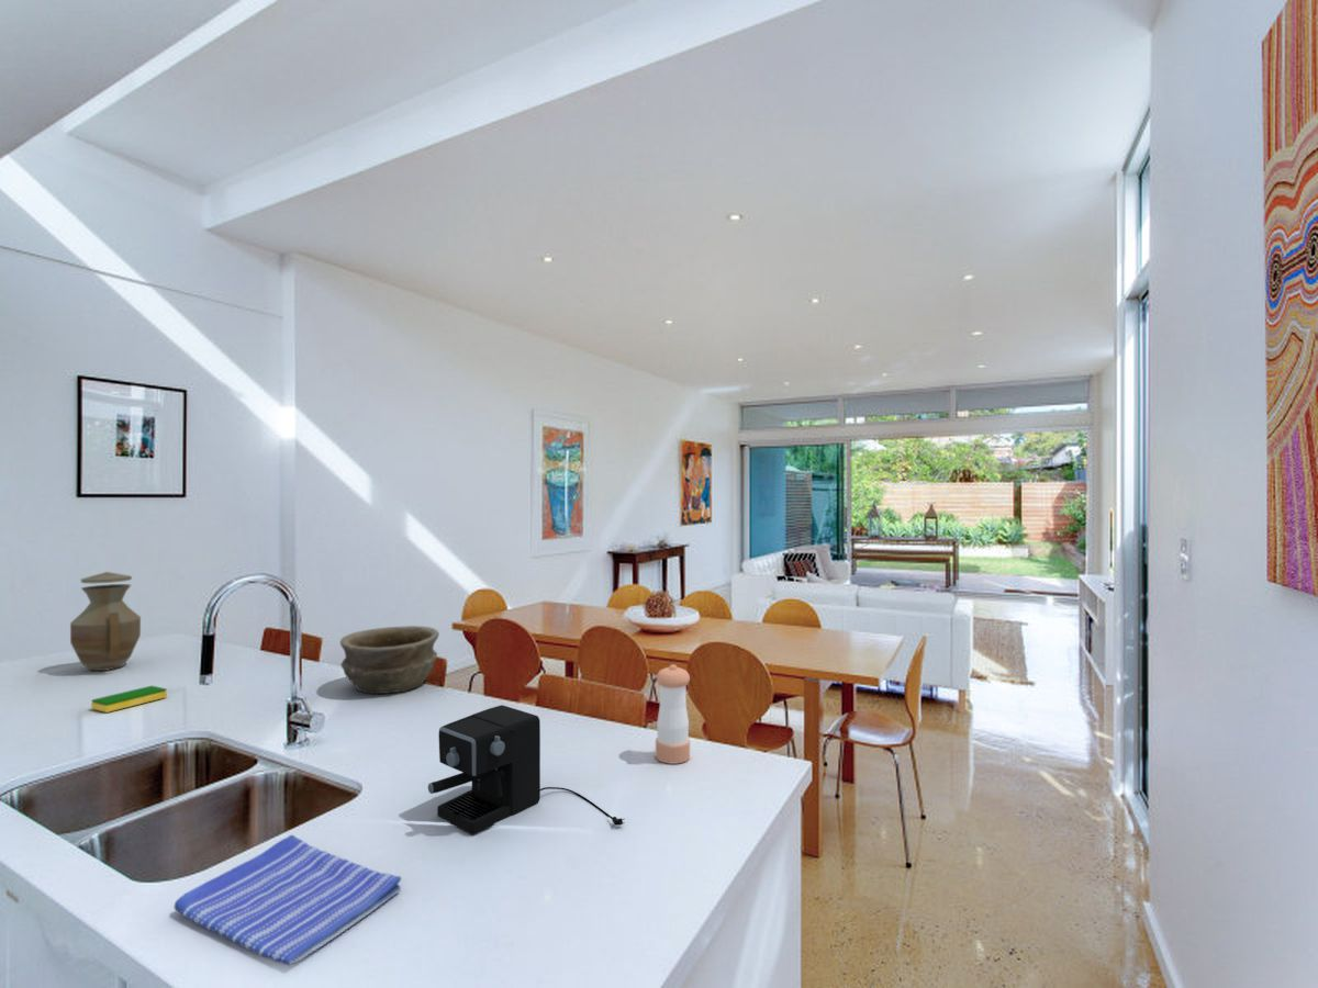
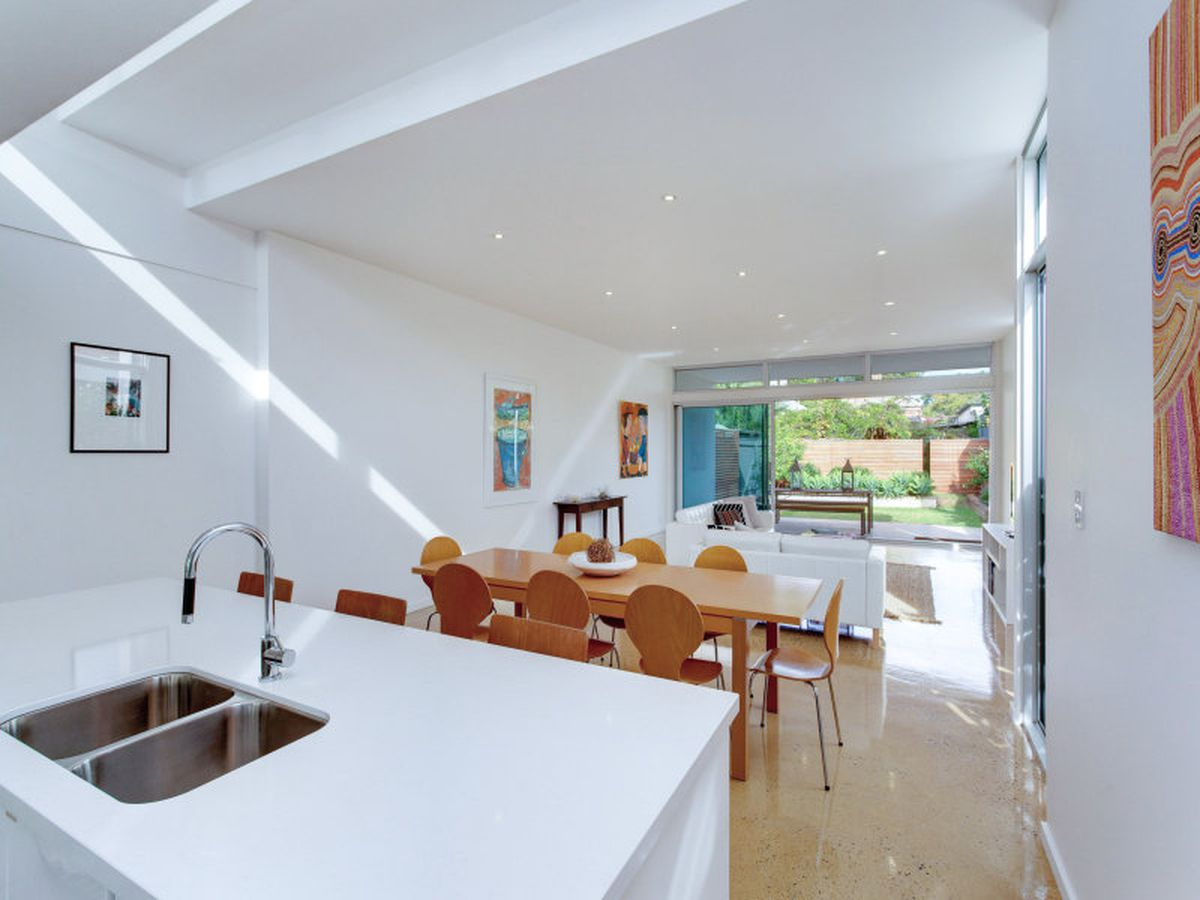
- bowl [339,625,440,695]
- coffee maker [427,704,626,835]
- pepper shaker [655,663,691,765]
- vase [69,571,142,672]
- dish towel [174,834,402,966]
- dish sponge [90,685,168,714]
